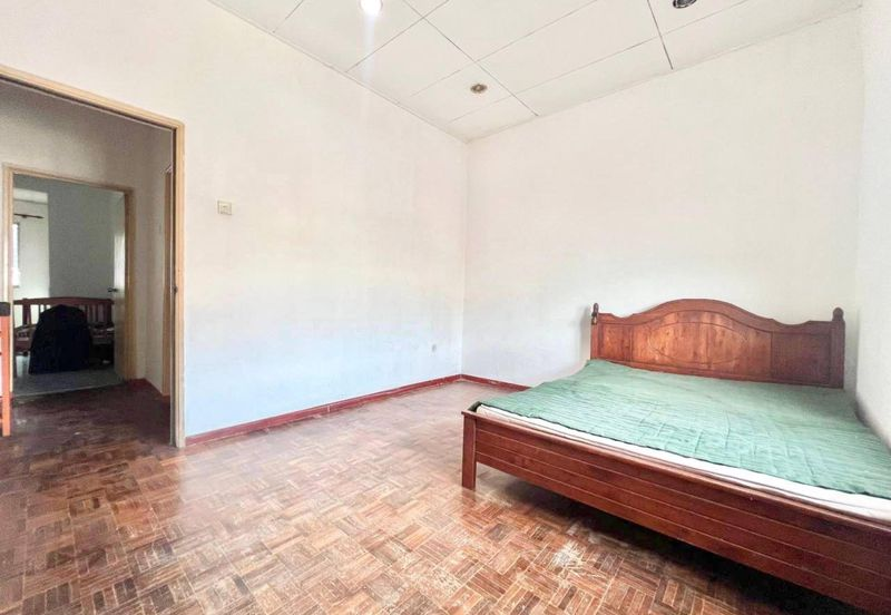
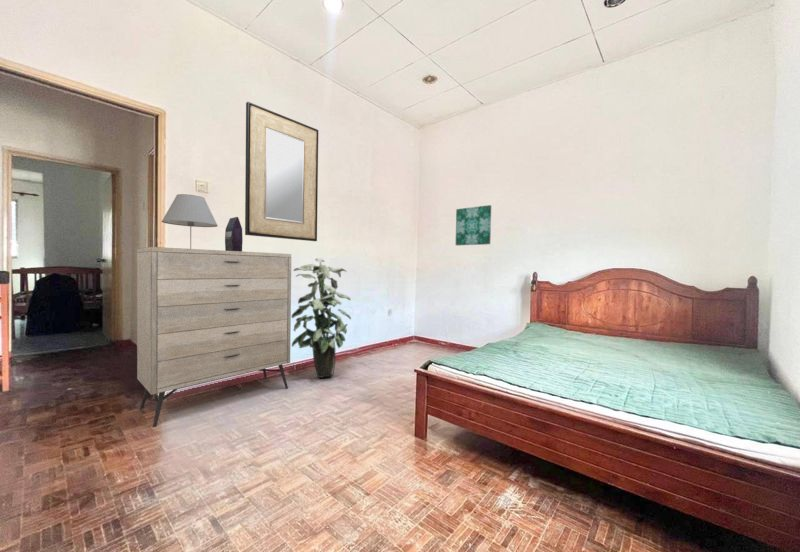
+ home mirror [244,101,319,242]
+ dresser [136,246,292,428]
+ indoor plant [291,257,352,379]
+ decorative box [224,216,244,252]
+ wall art [455,204,492,246]
+ table lamp [161,193,219,249]
